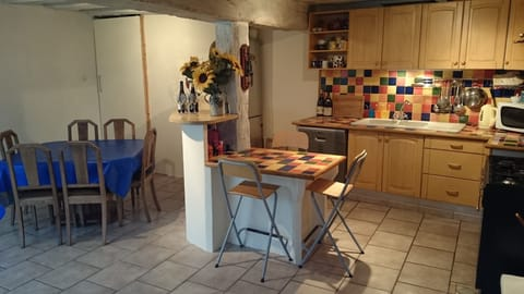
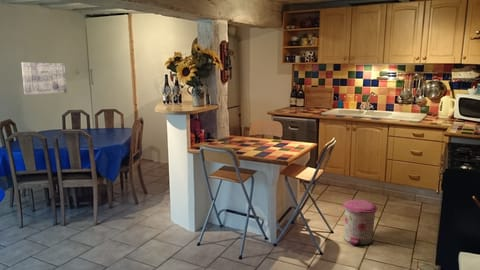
+ trash can [342,198,378,246]
+ wall art [20,61,68,96]
